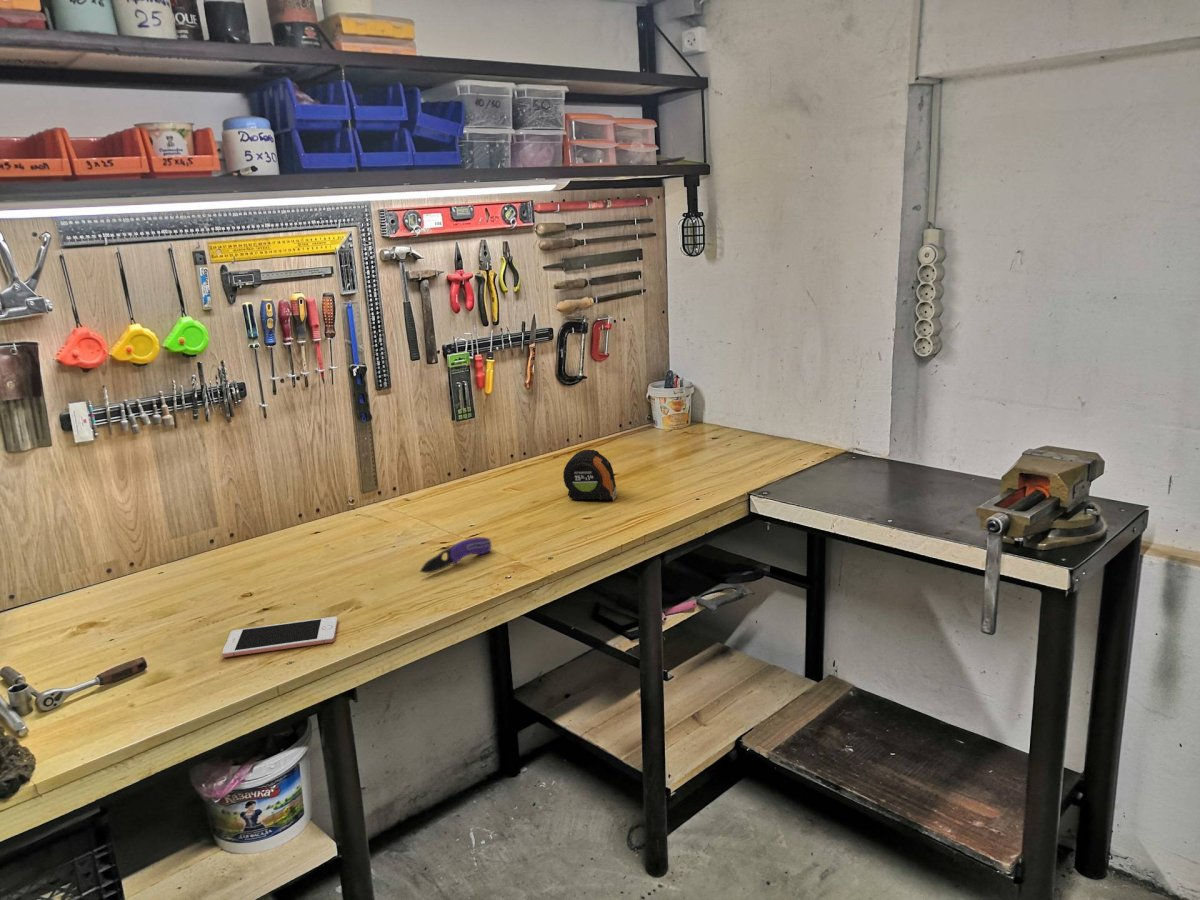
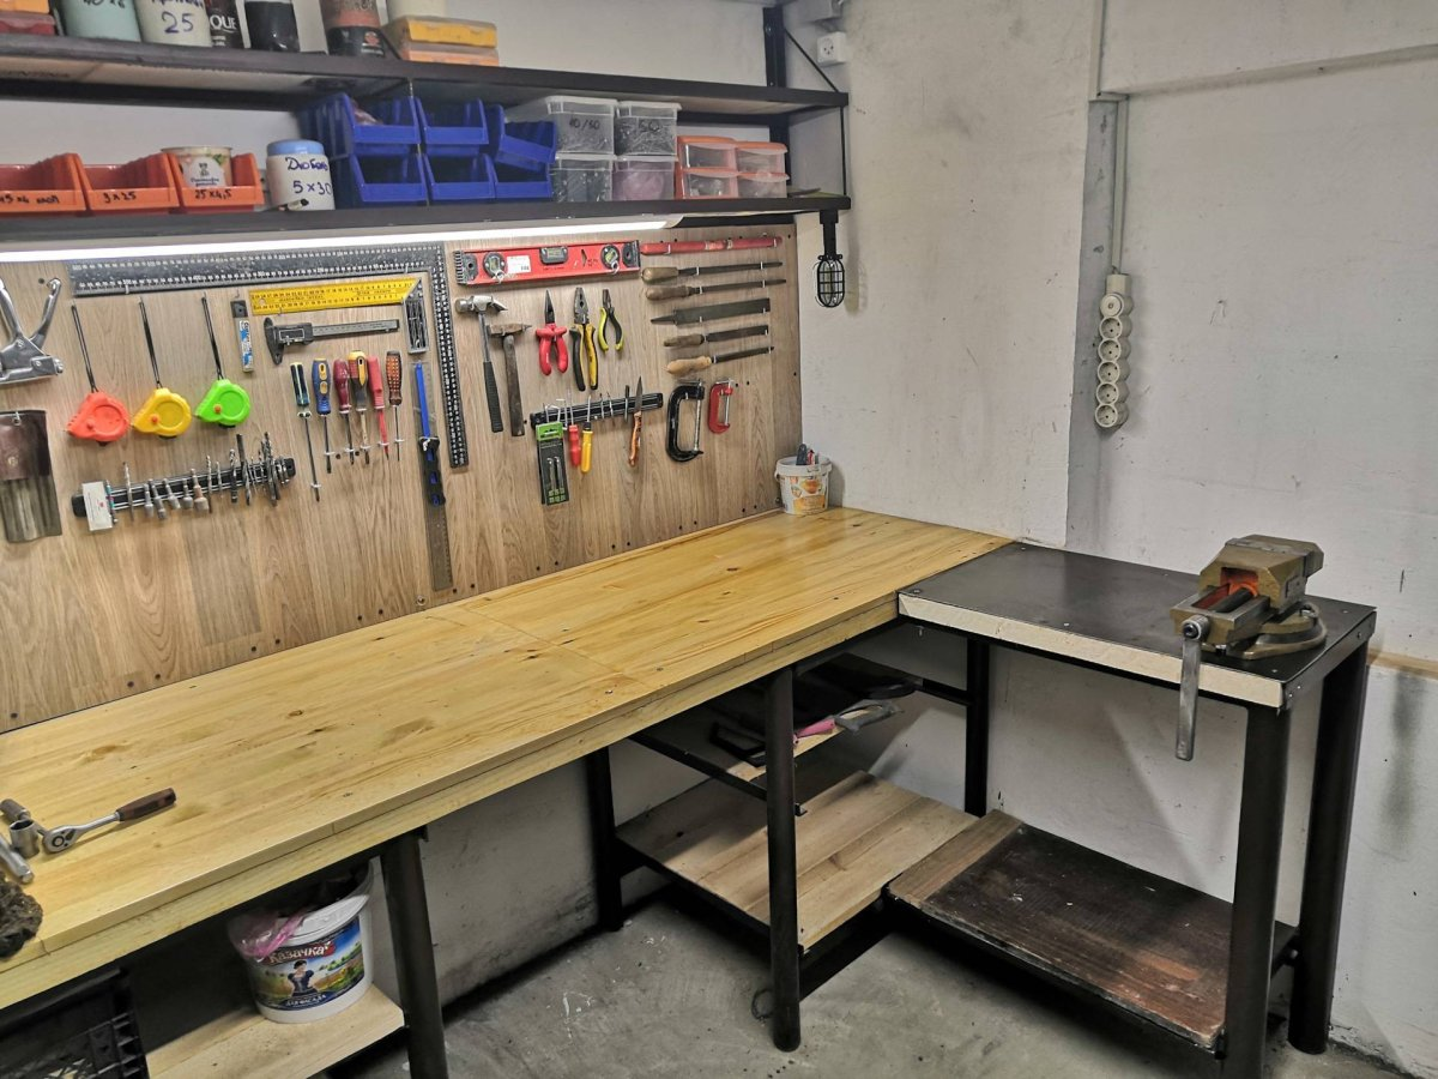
- cell phone [221,616,339,658]
- pocket knife [419,536,492,574]
- tape measure [562,449,618,502]
